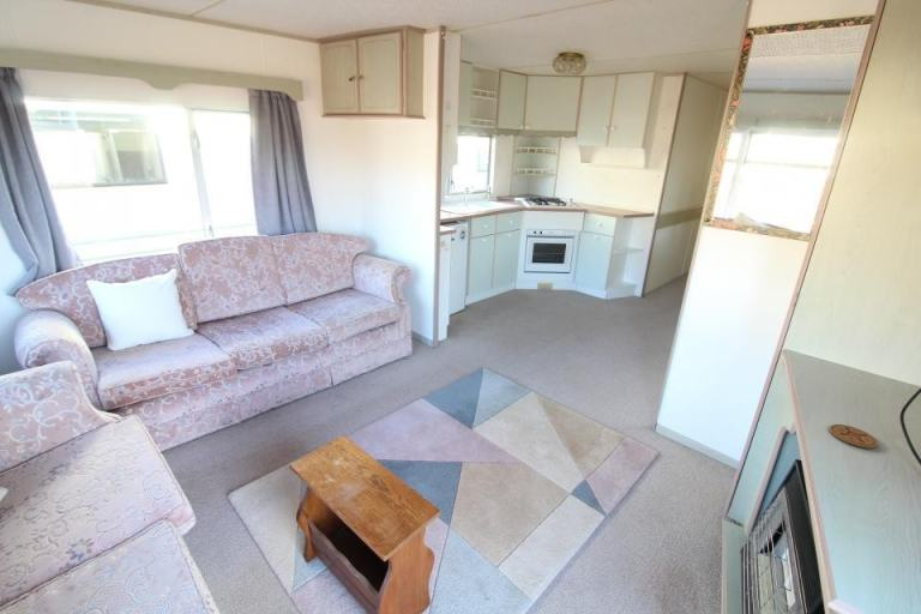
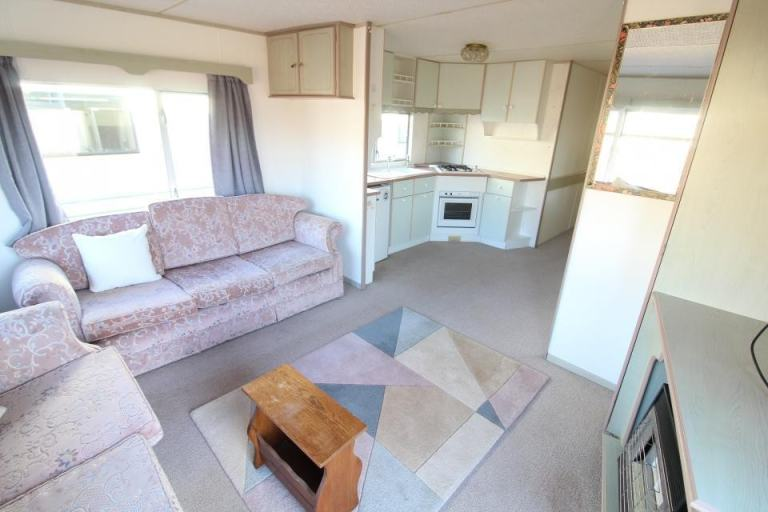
- coaster [829,423,879,450]
